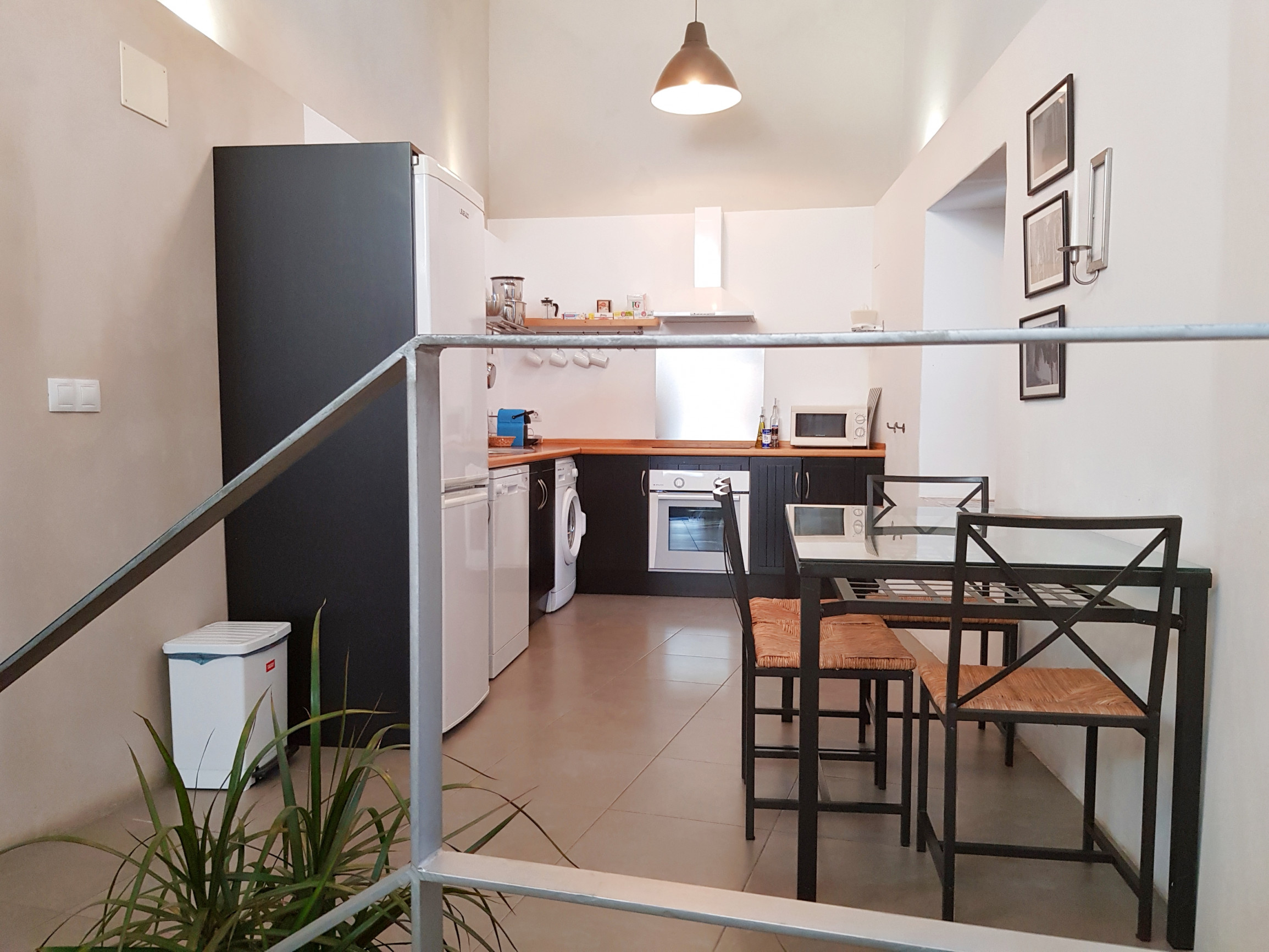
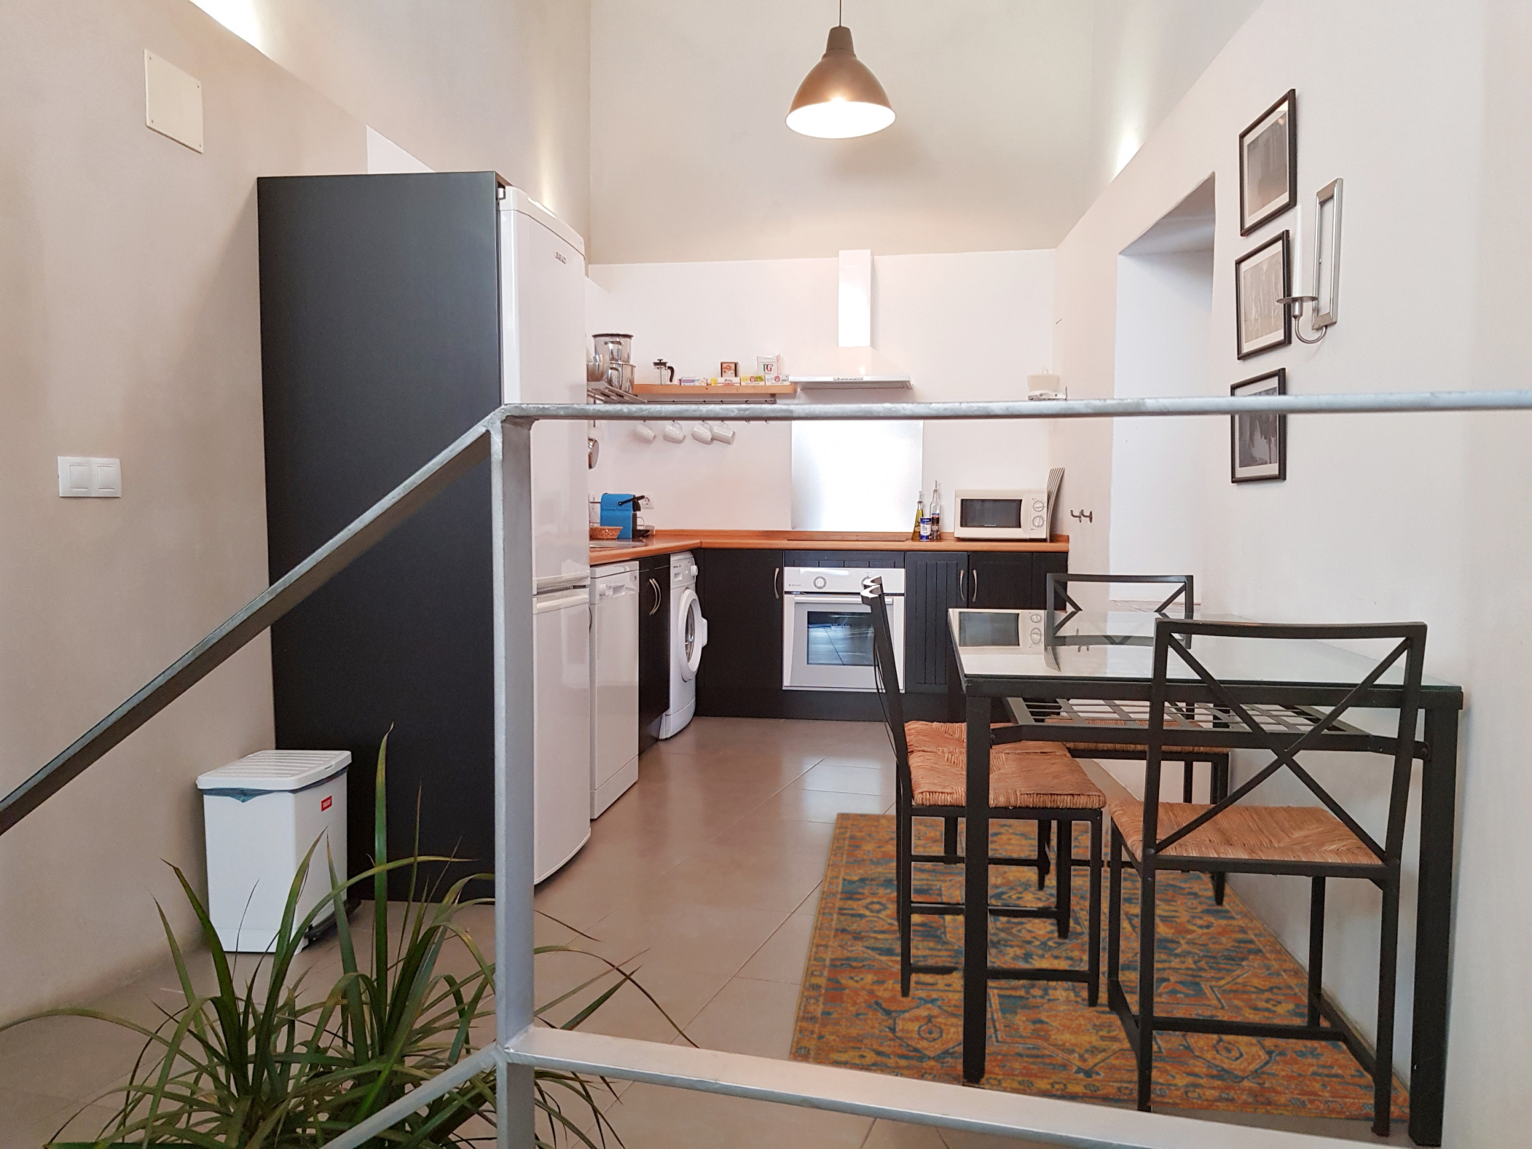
+ rug [787,812,1410,1125]
